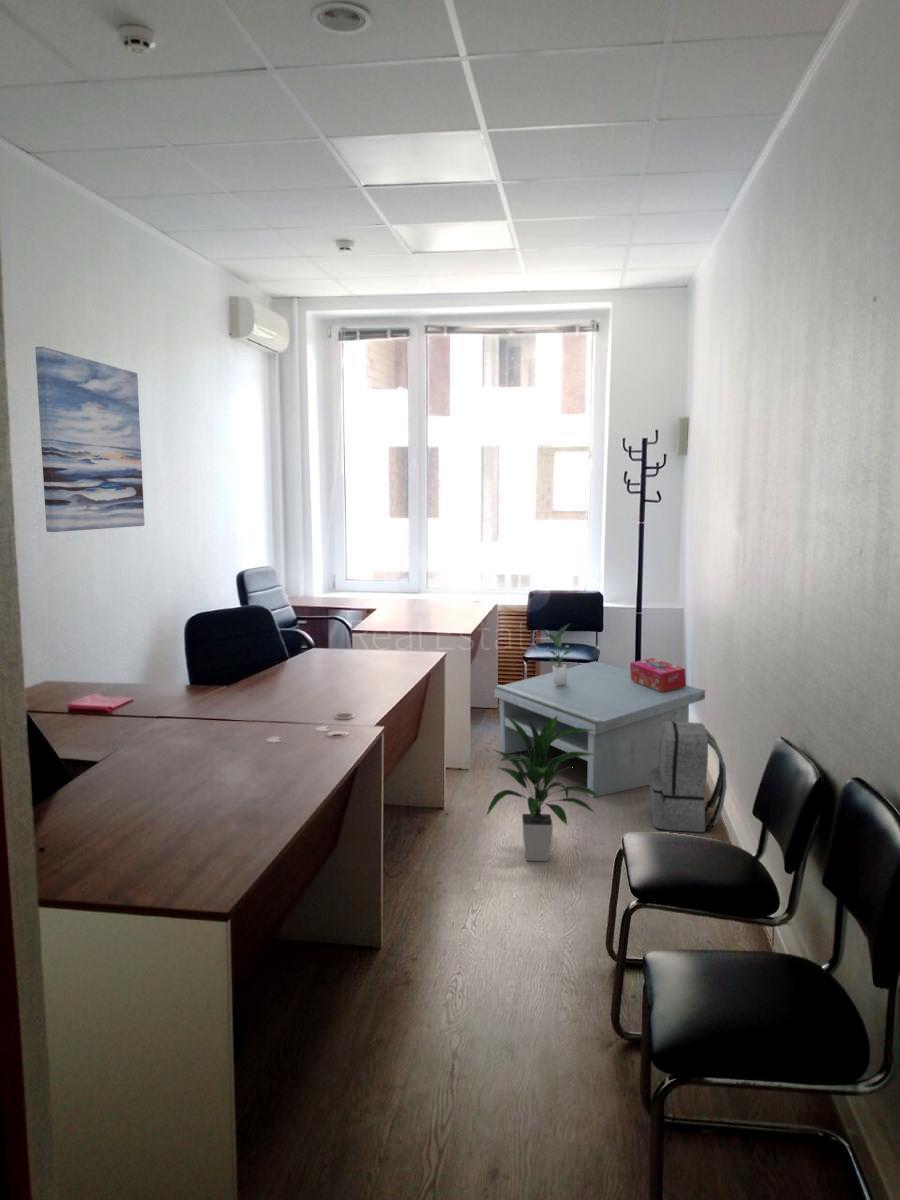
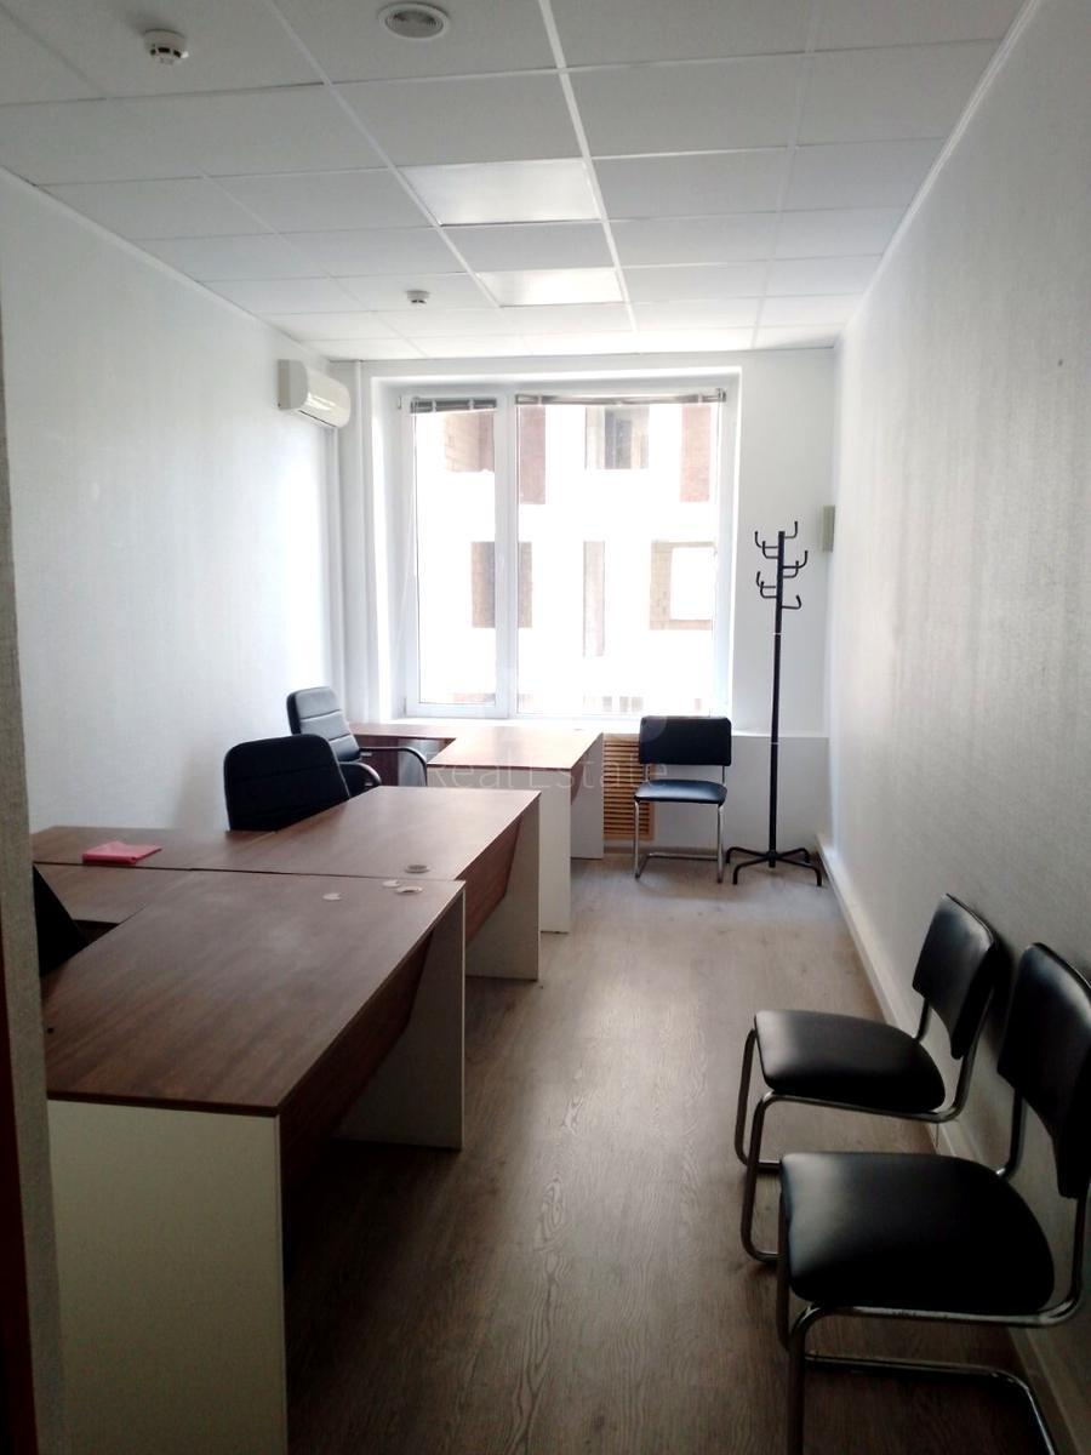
- indoor plant [485,715,601,862]
- potted plant [542,623,573,685]
- tissue box [629,657,687,692]
- coffee table [493,660,706,799]
- wall art [34,346,145,533]
- backpack [649,721,728,833]
